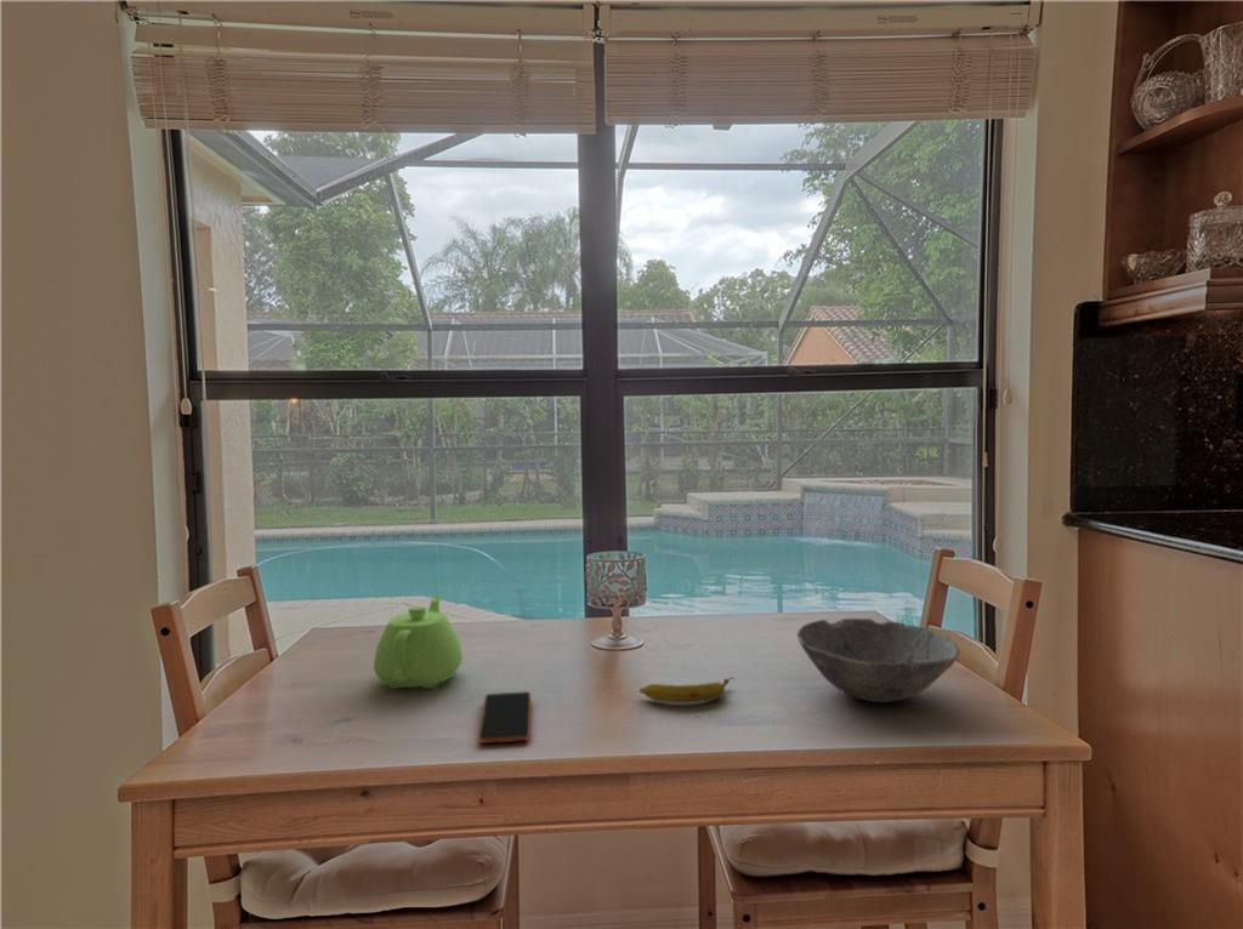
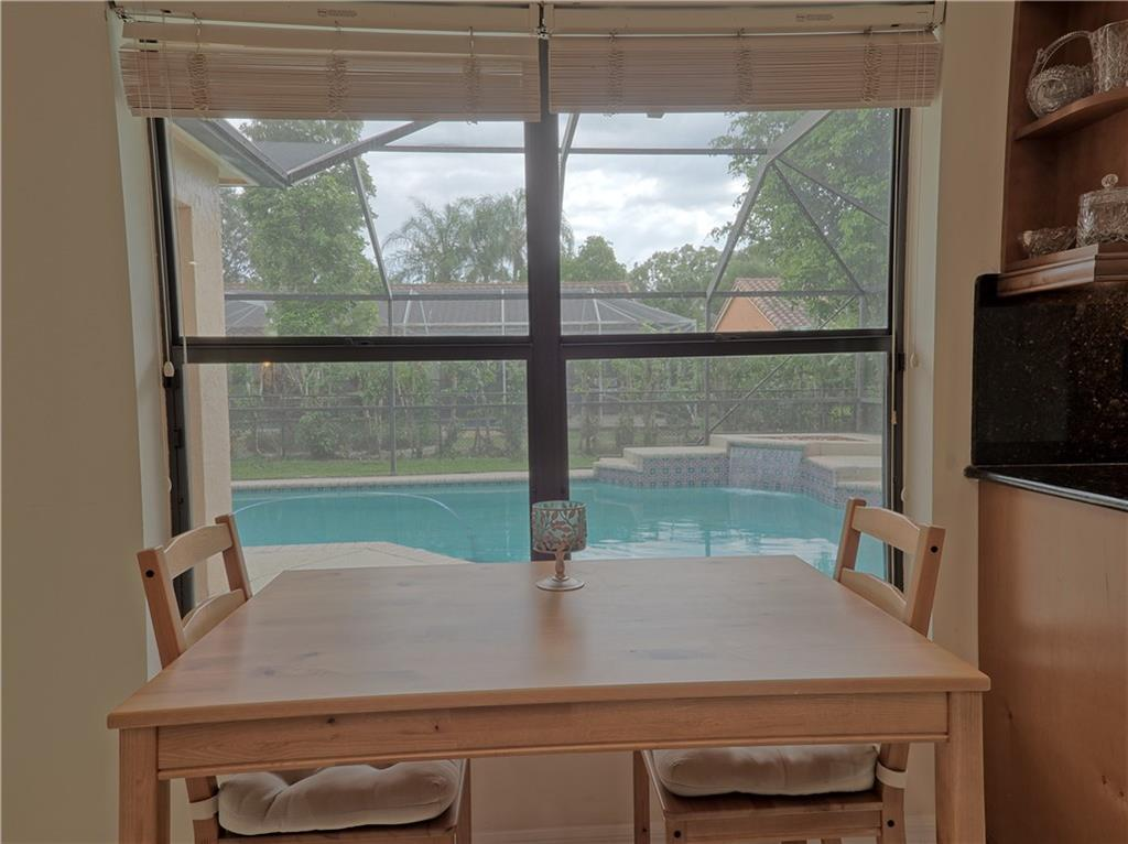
- teapot [373,593,464,690]
- banana [638,676,736,705]
- bowl [795,617,960,703]
- smartphone [477,690,533,745]
